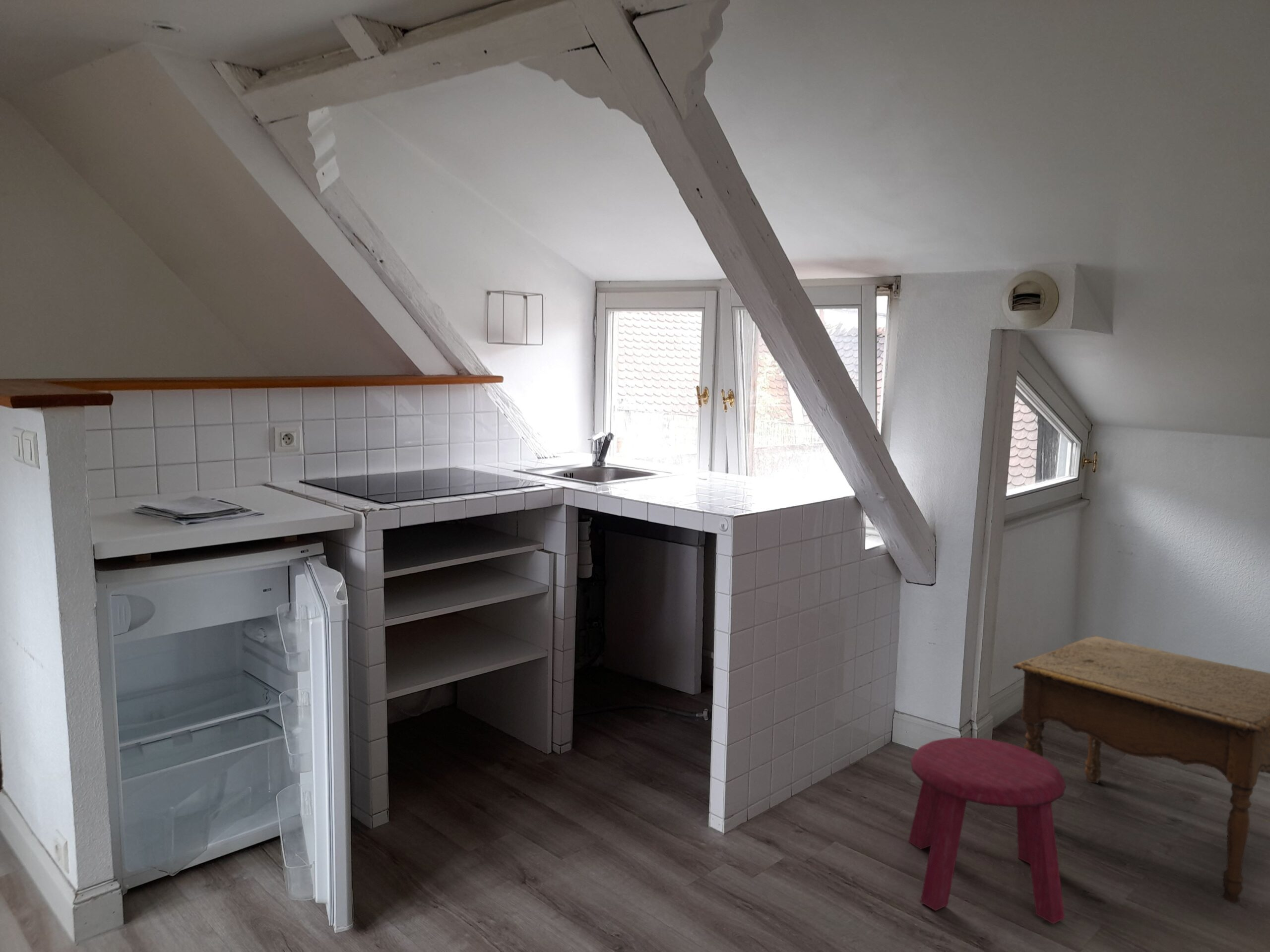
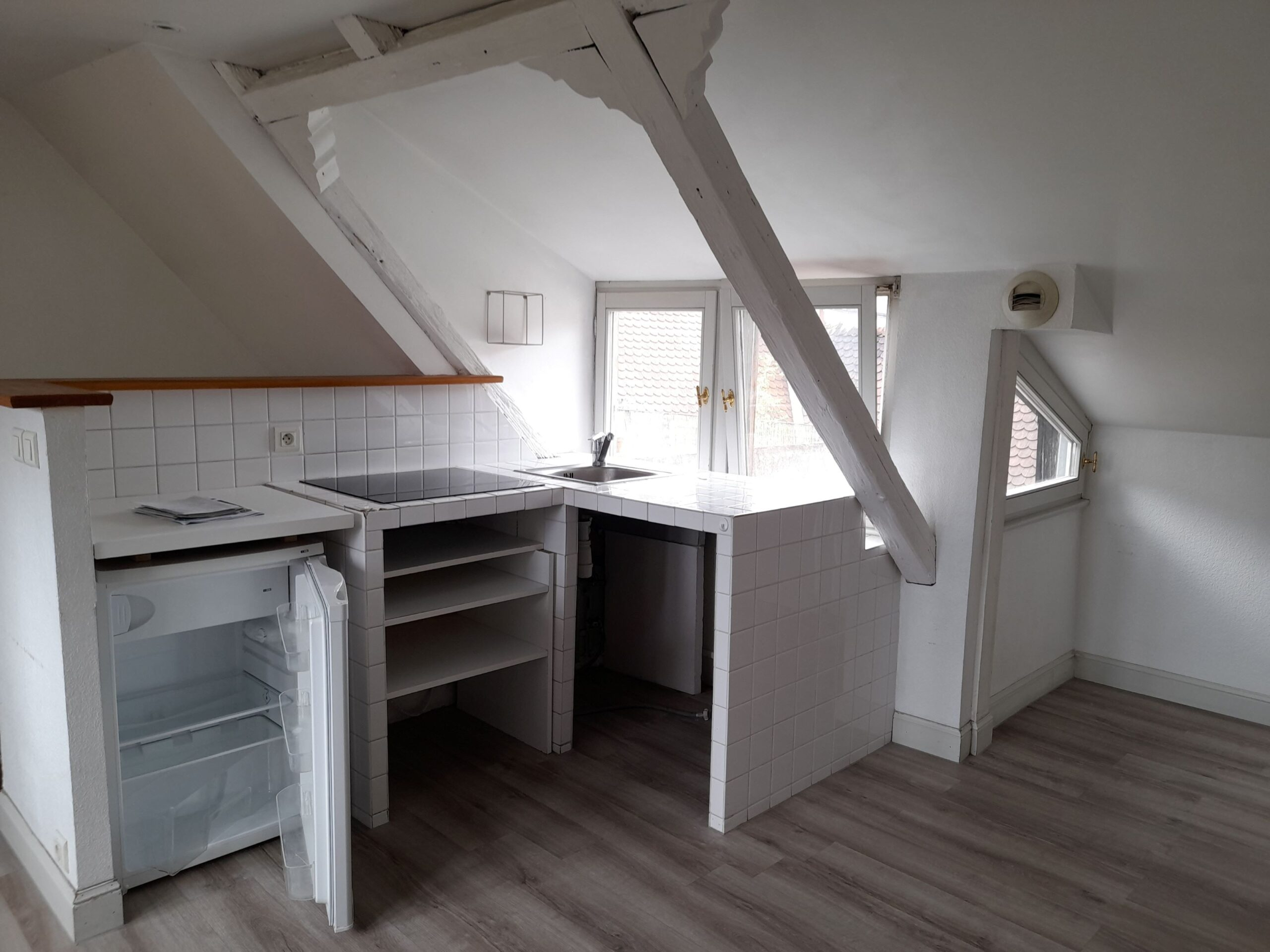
- stool [908,737,1066,924]
- side table [1012,635,1270,904]
